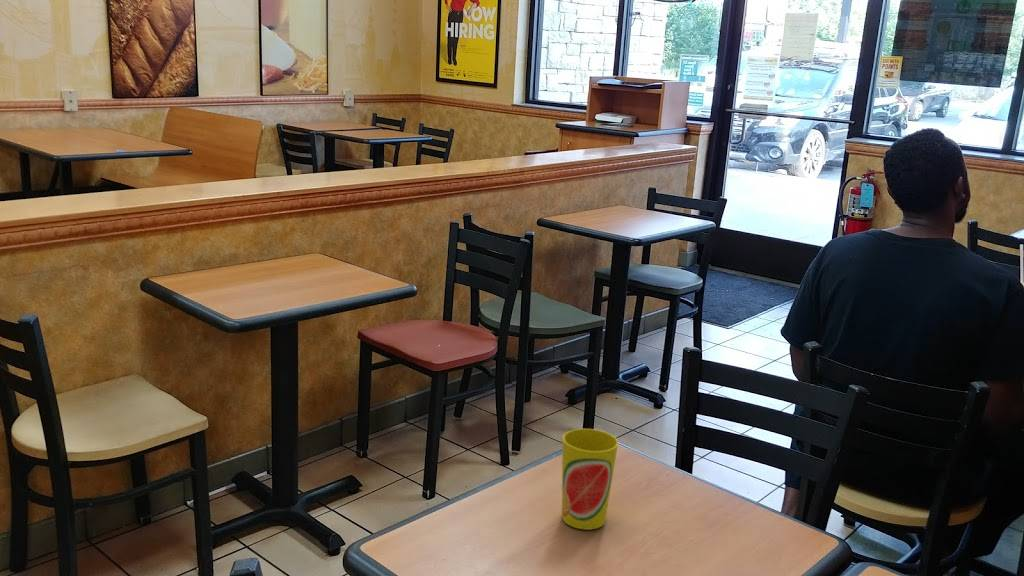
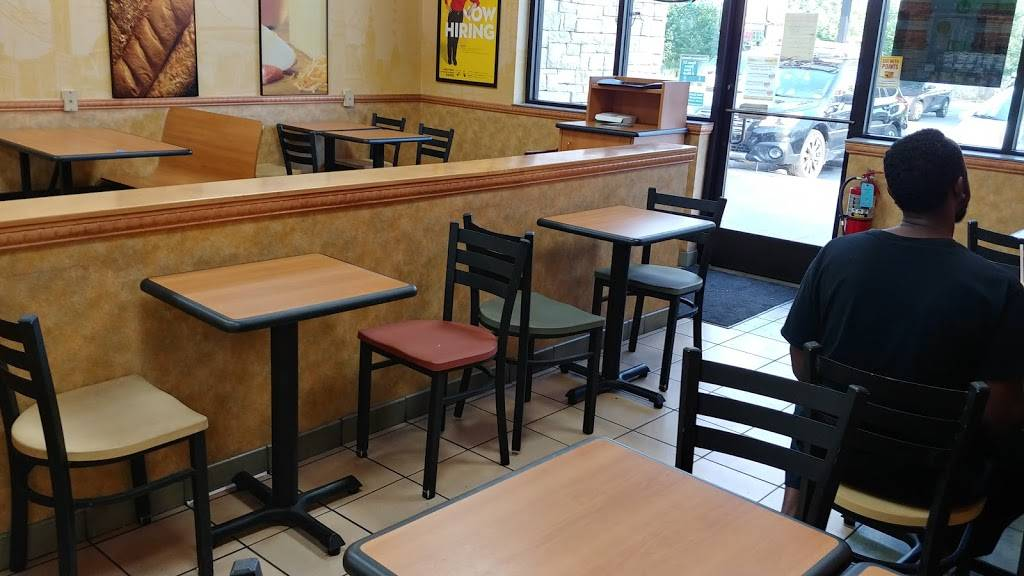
- cup [561,428,620,531]
